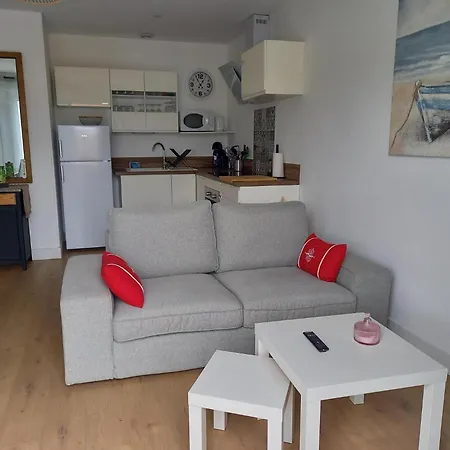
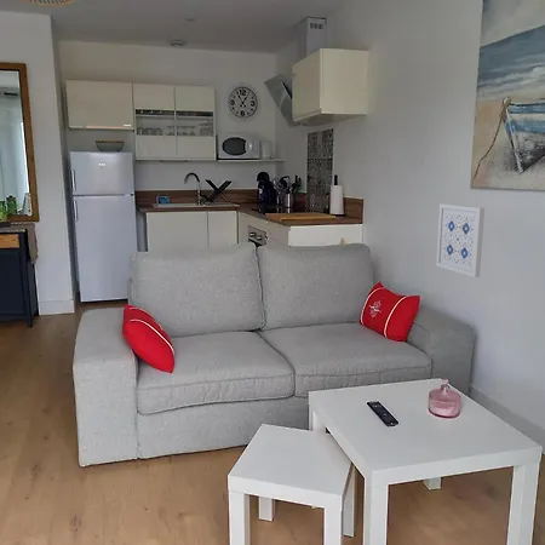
+ wall art [435,202,486,279]
